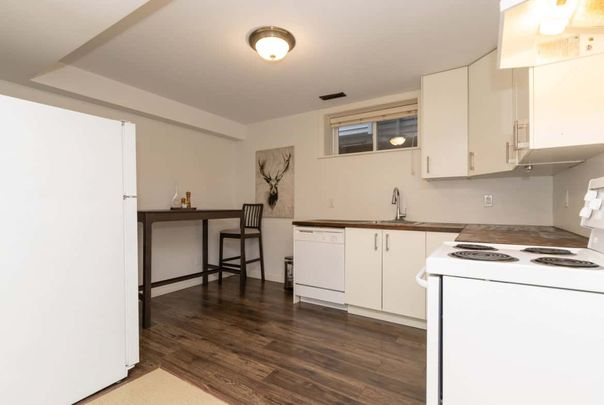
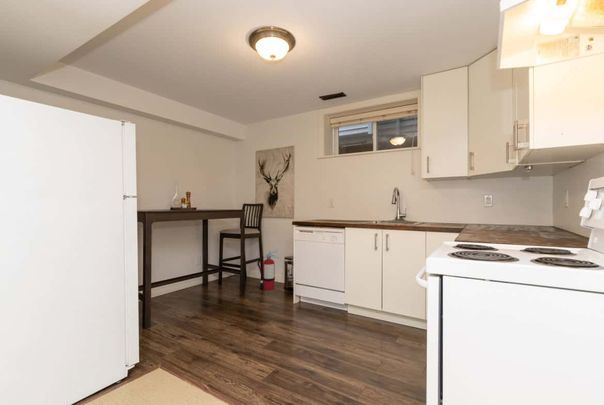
+ fire extinguisher [256,248,280,291]
